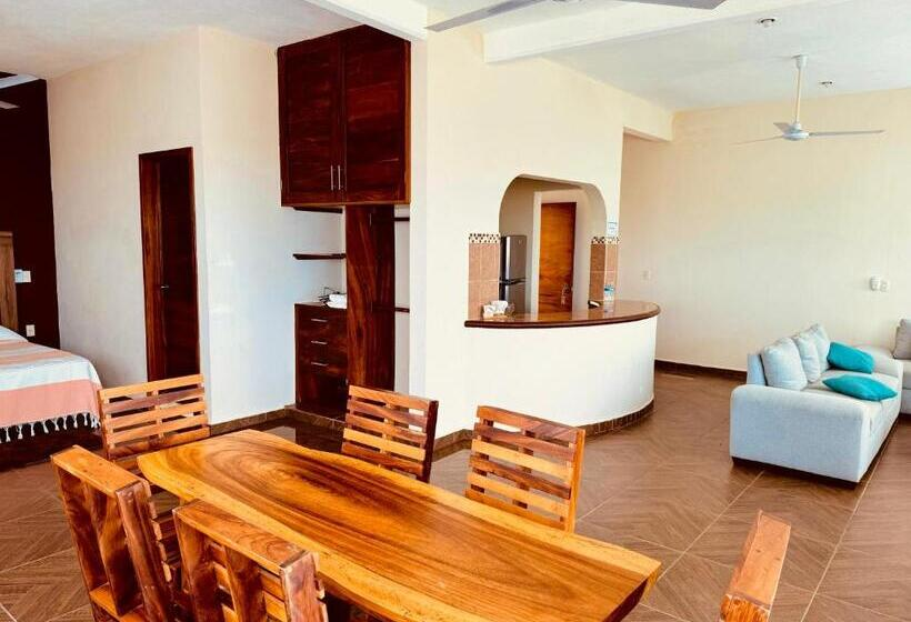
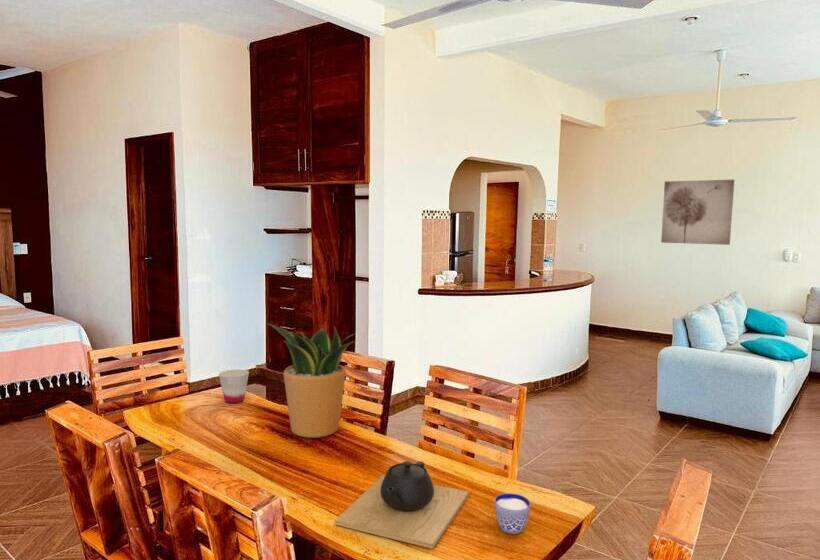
+ wall art [660,179,735,246]
+ potted plant [265,322,356,439]
+ cup [494,492,531,535]
+ teapot [334,460,470,550]
+ cup [218,368,250,404]
